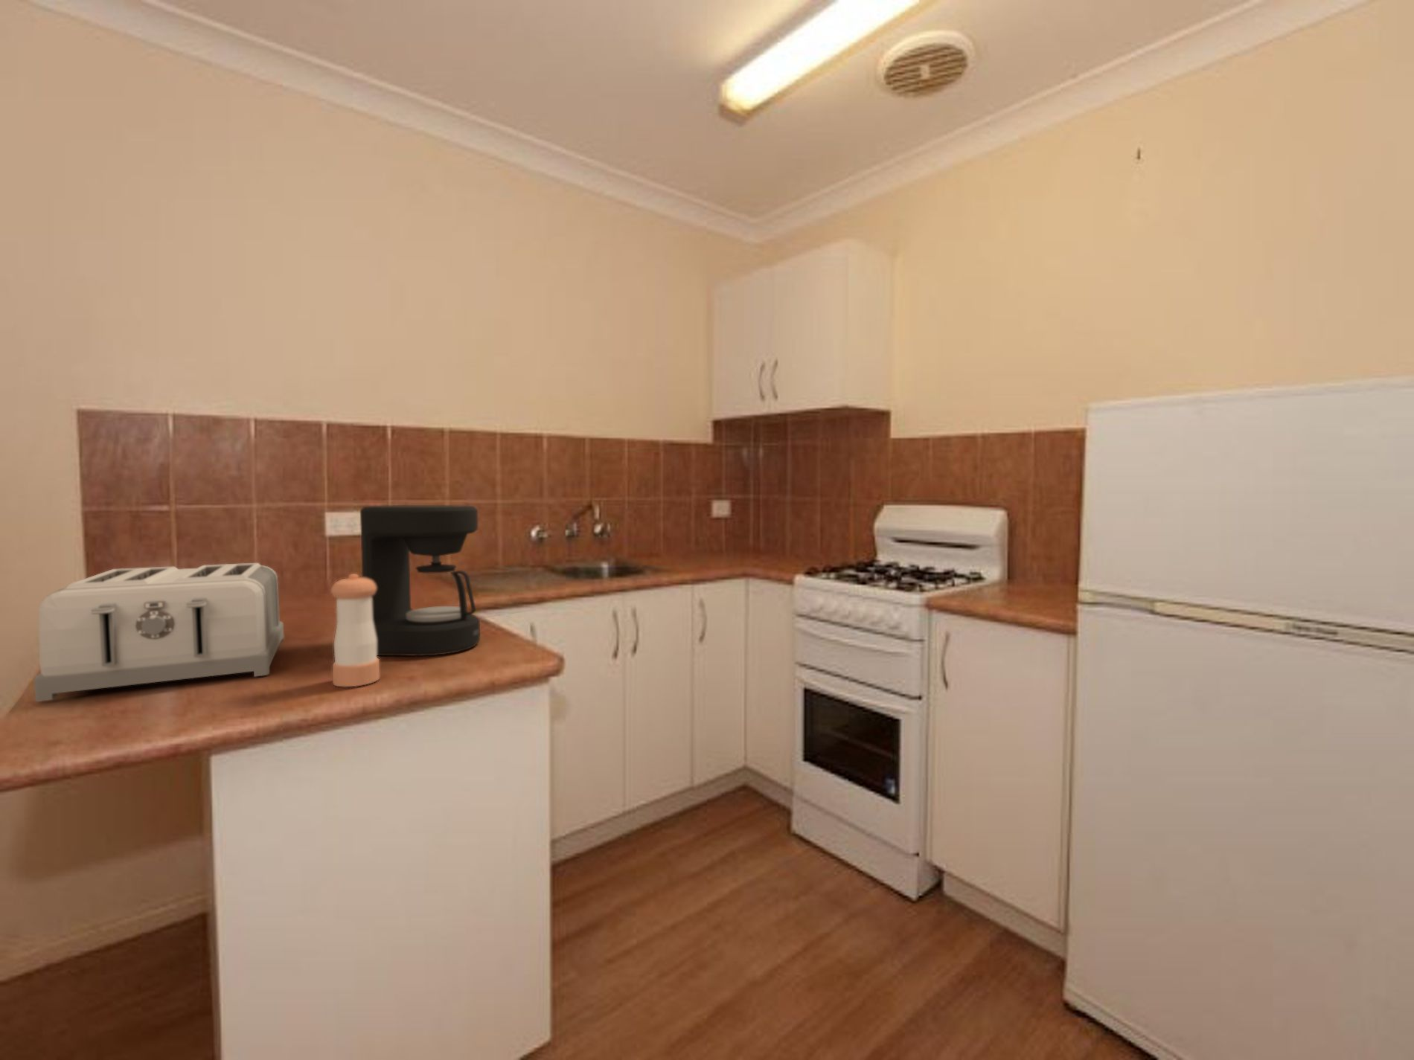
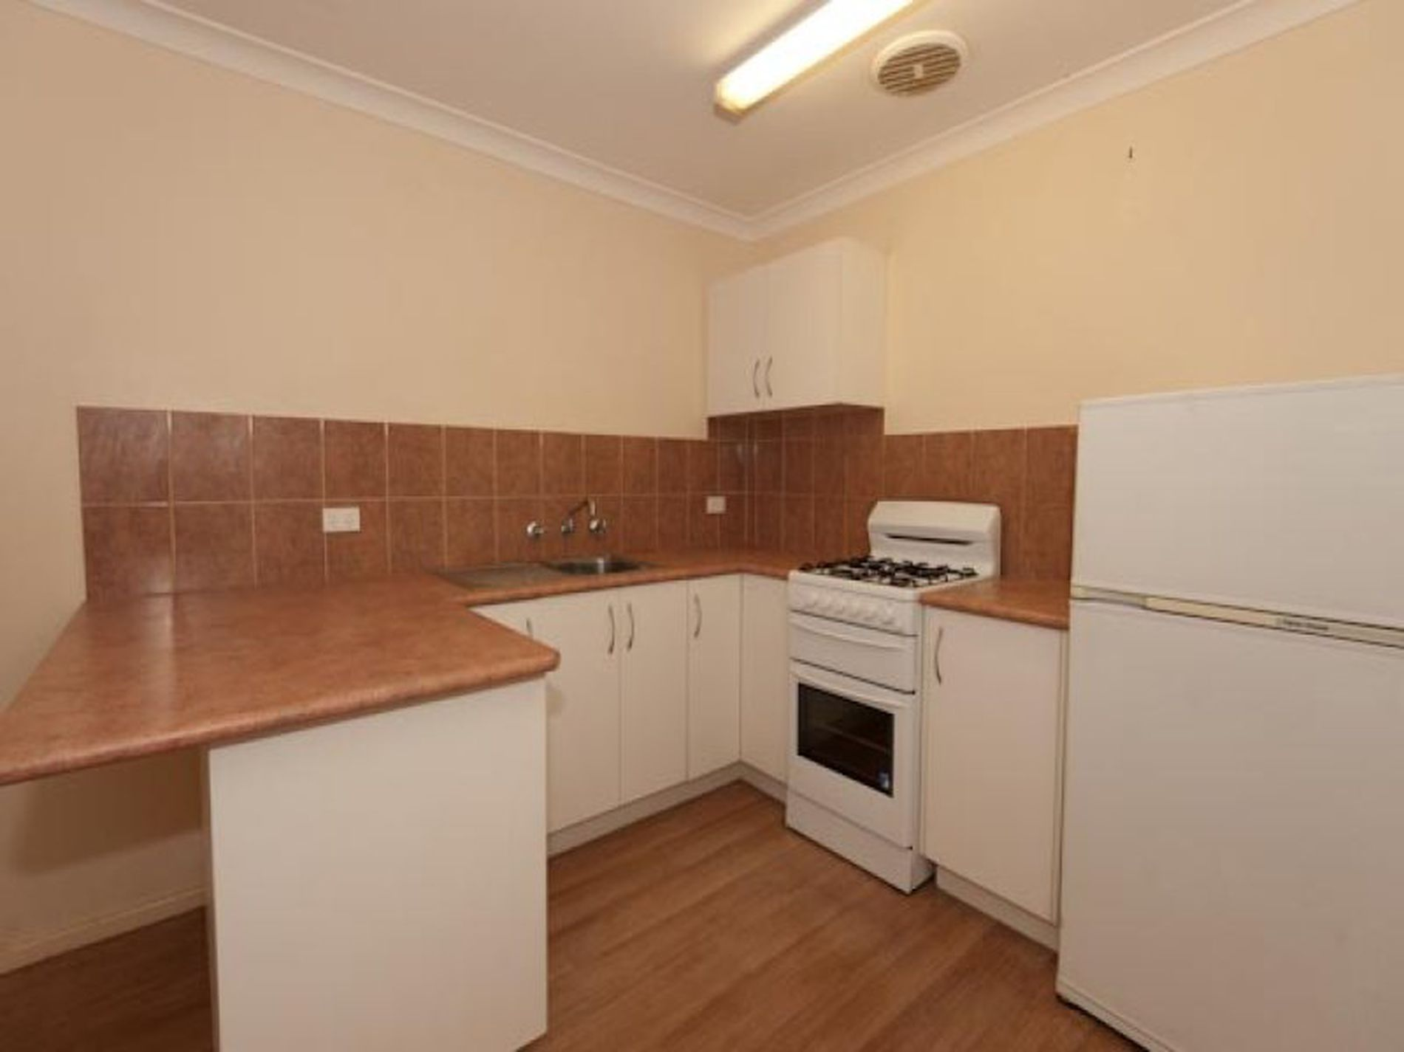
- coffee maker [360,504,481,657]
- pepper shaker [330,572,381,687]
- toaster [33,562,285,703]
